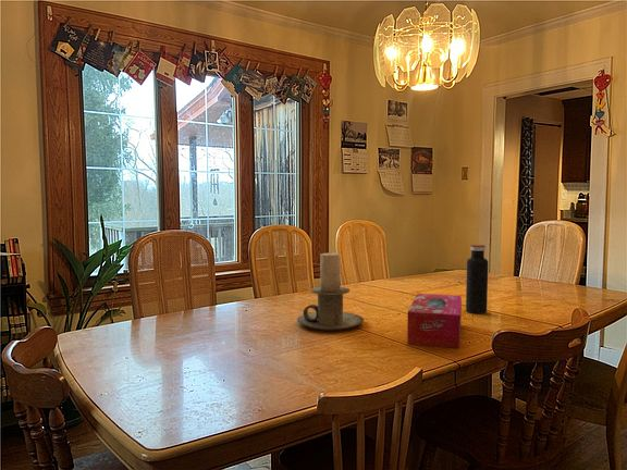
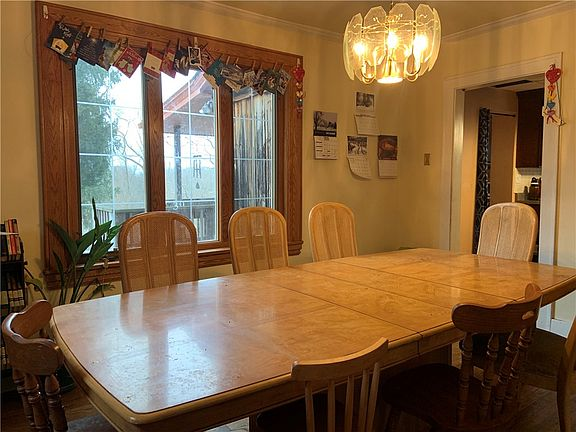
- tissue box [406,293,463,349]
- water bottle [465,244,489,314]
- candle holder [296,252,365,332]
